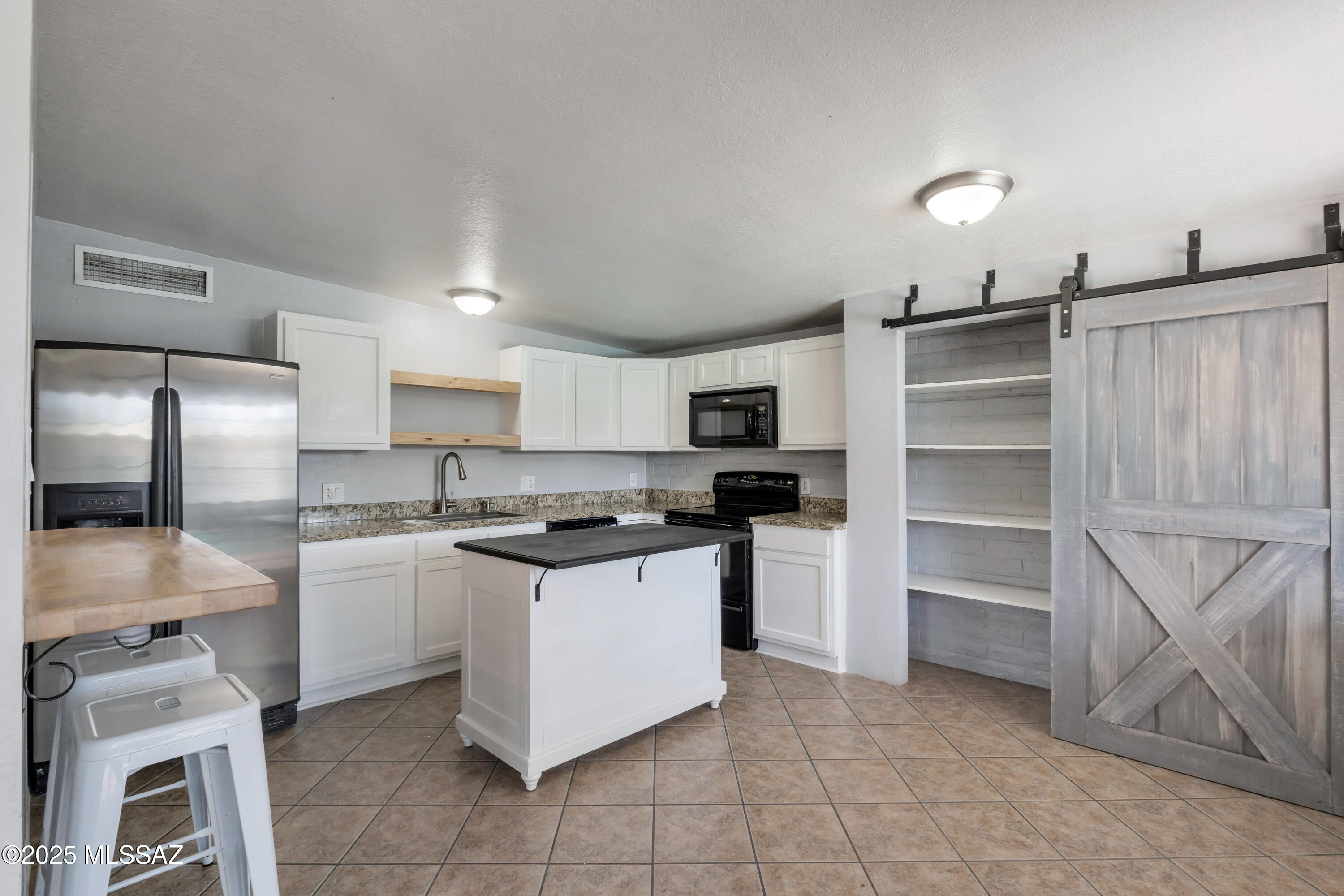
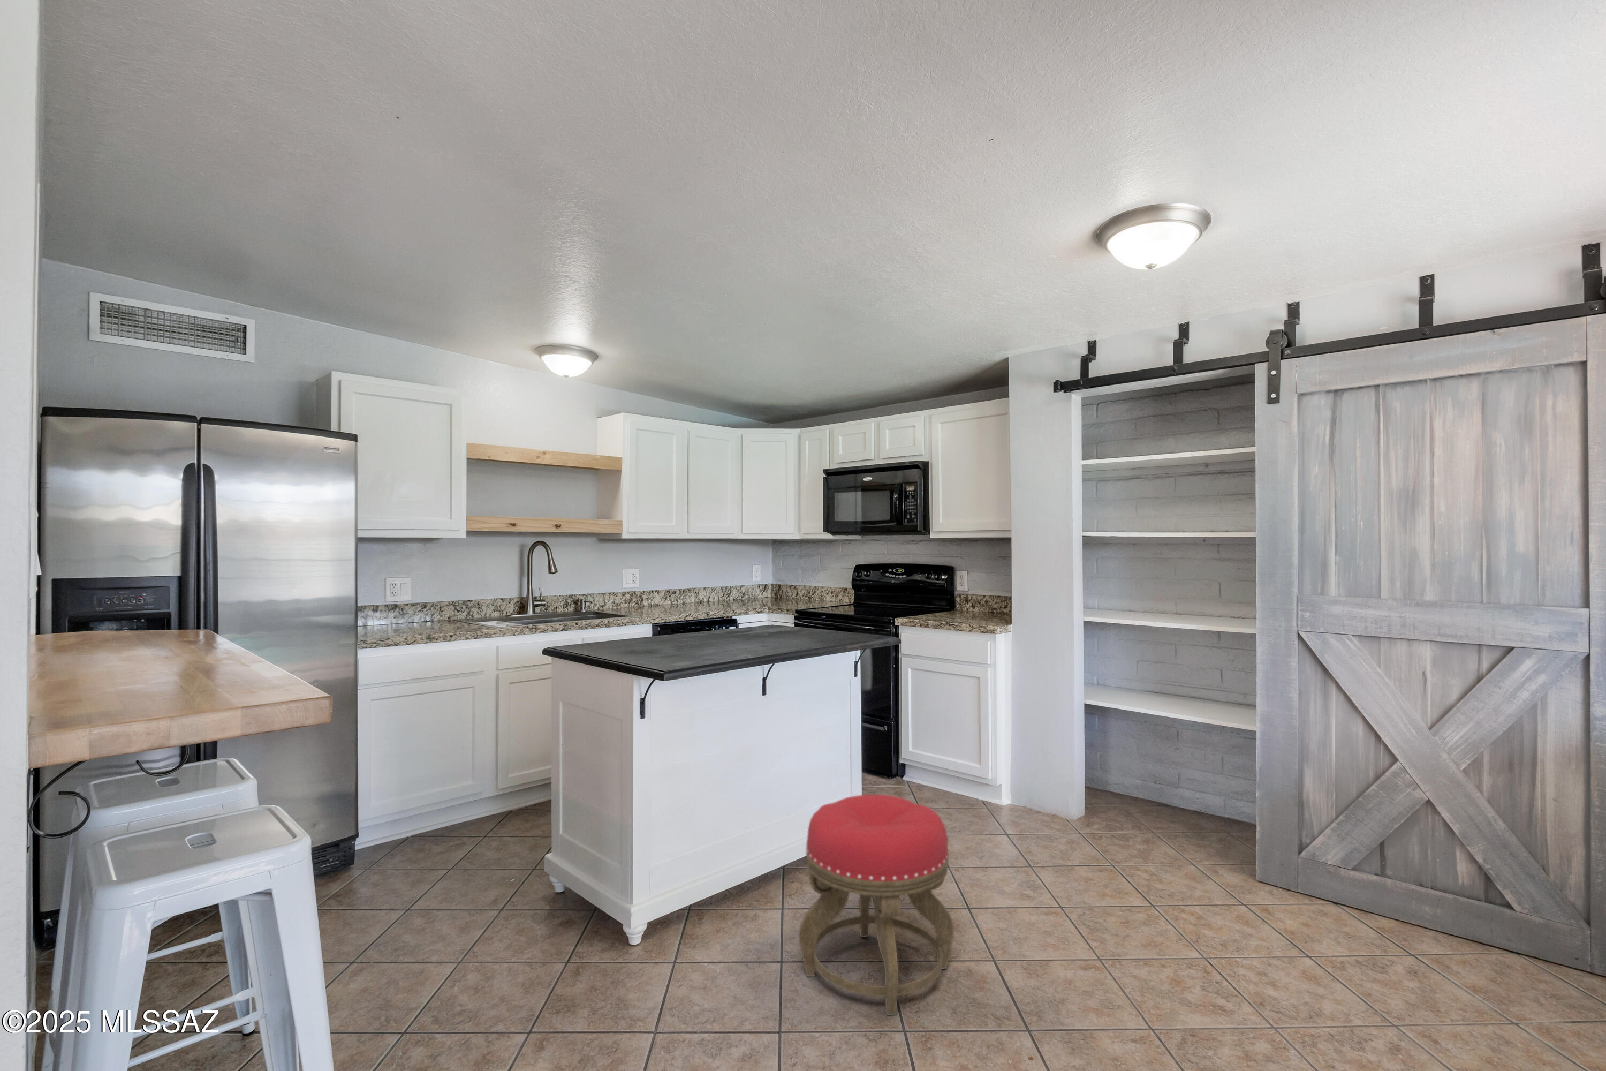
+ stool [798,794,955,1016]
